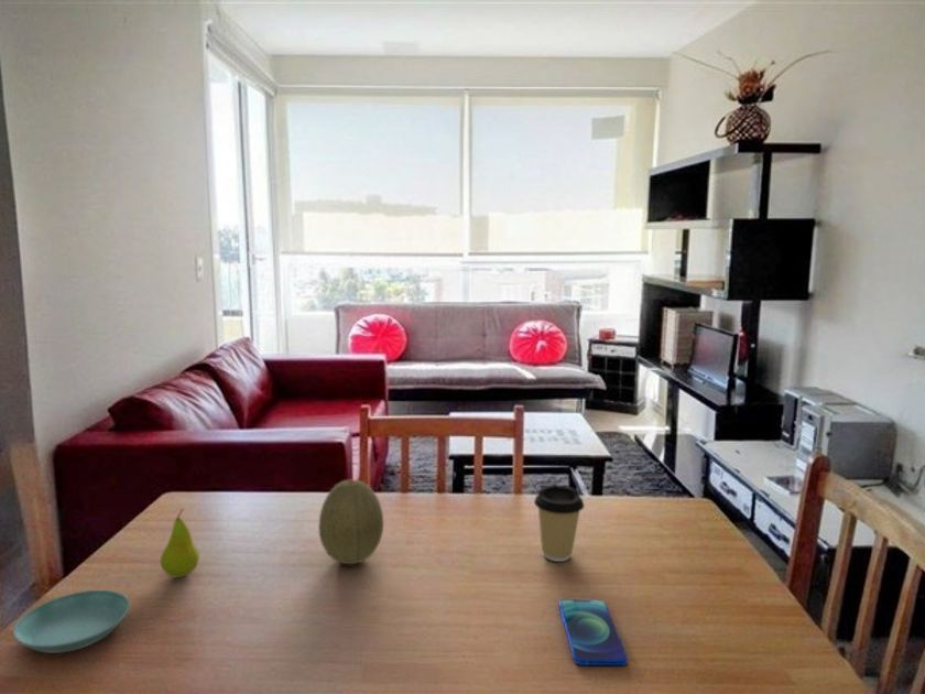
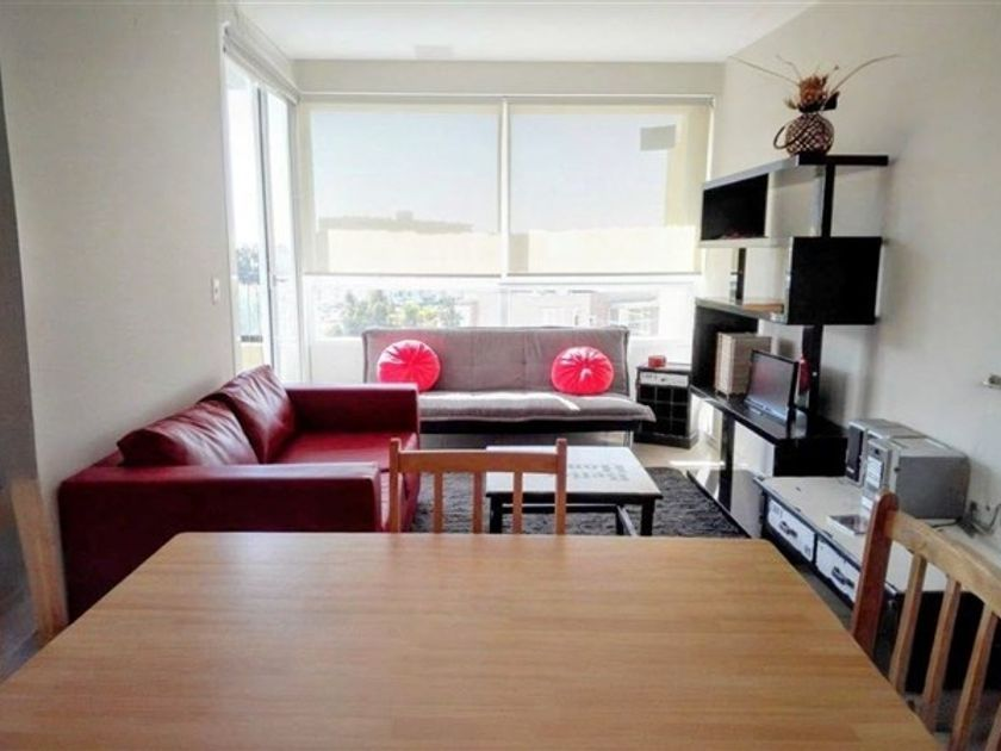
- smartphone [558,598,629,666]
- fruit [160,508,200,578]
- saucer [12,589,131,654]
- coffee cup [533,484,586,563]
- fruit [318,479,384,565]
